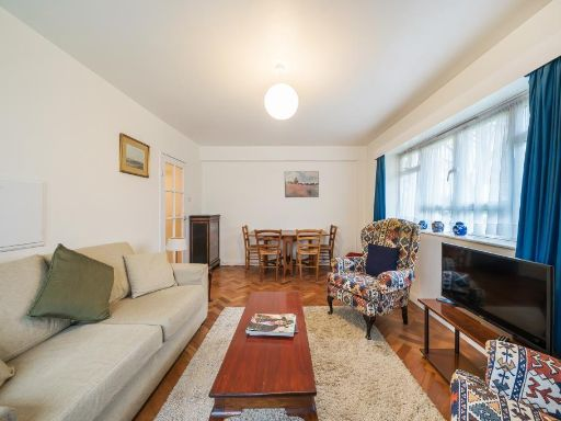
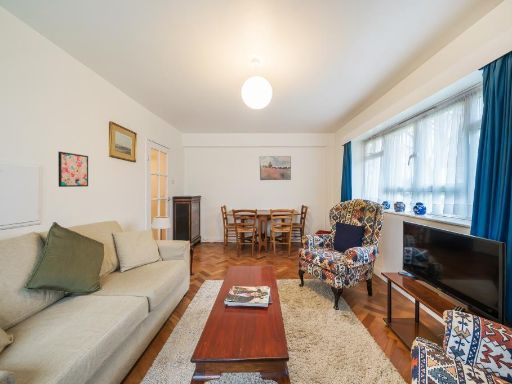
+ wall art [57,151,89,188]
